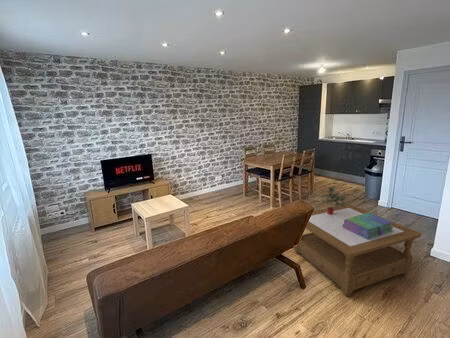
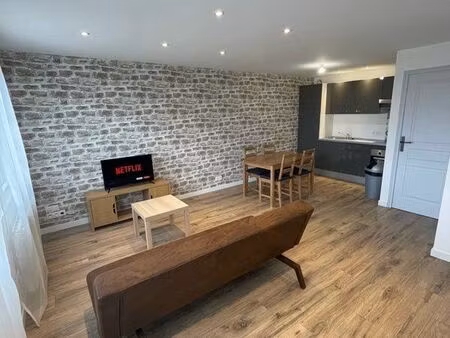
- potted plant [319,186,351,215]
- coffee table [293,203,422,297]
- stack of books [342,213,394,240]
